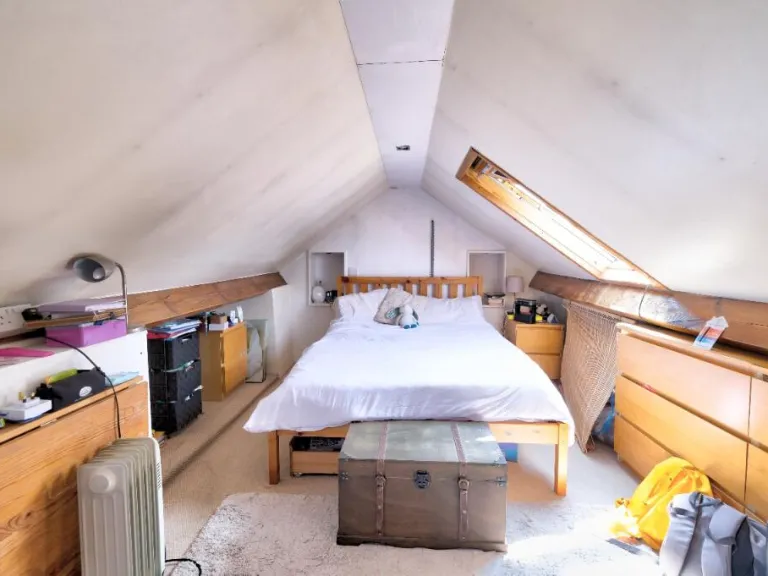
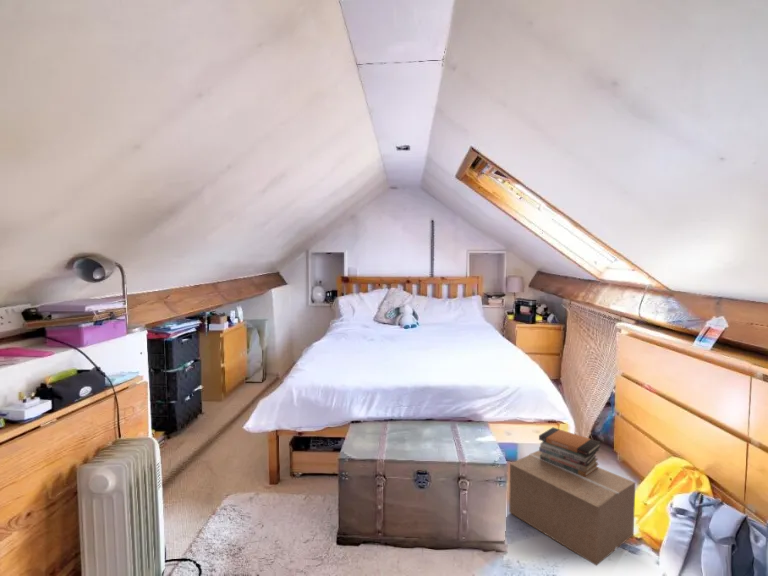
+ cardboard box [508,450,636,567]
+ book stack [538,427,602,477]
